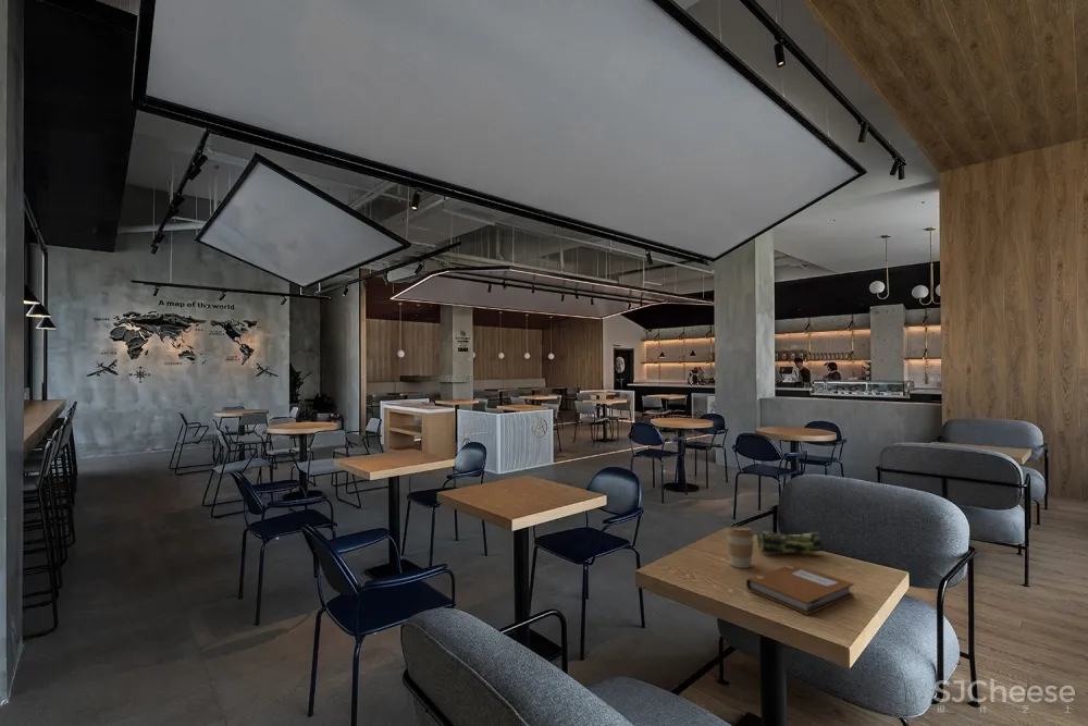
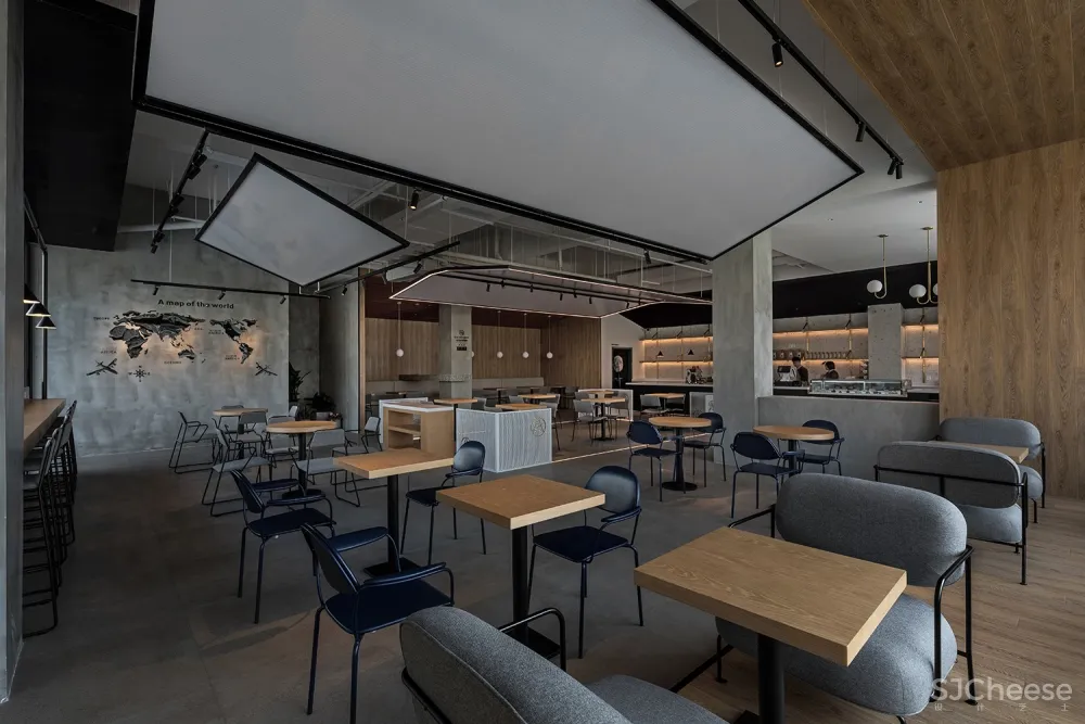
- pencil case [756,530,823,555]
- notebook [745,563,855,616]
- coffee cup [725,526,755,569]
